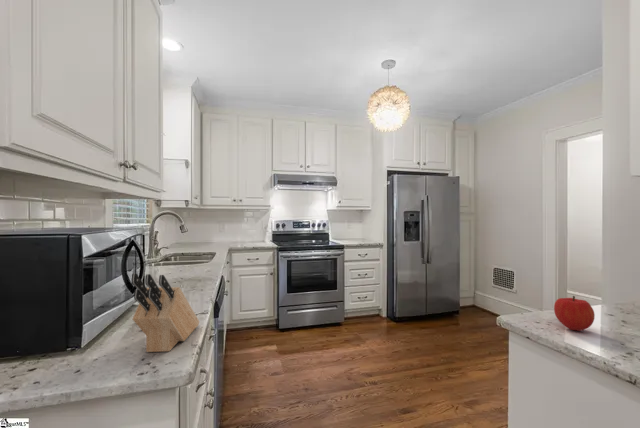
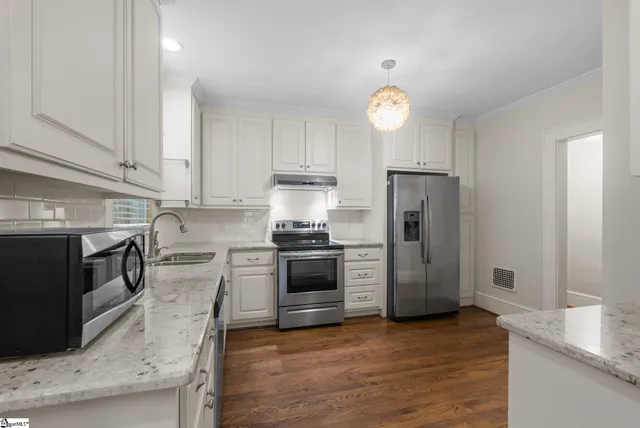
- knife block [131,272,200,353]
- fruit [553,295,596,332]
